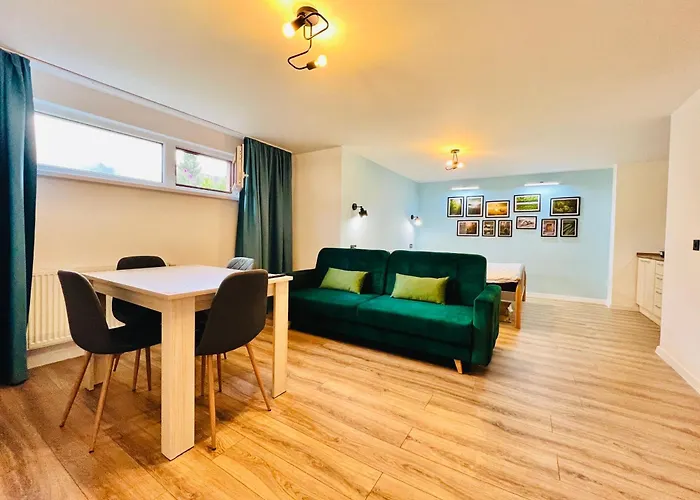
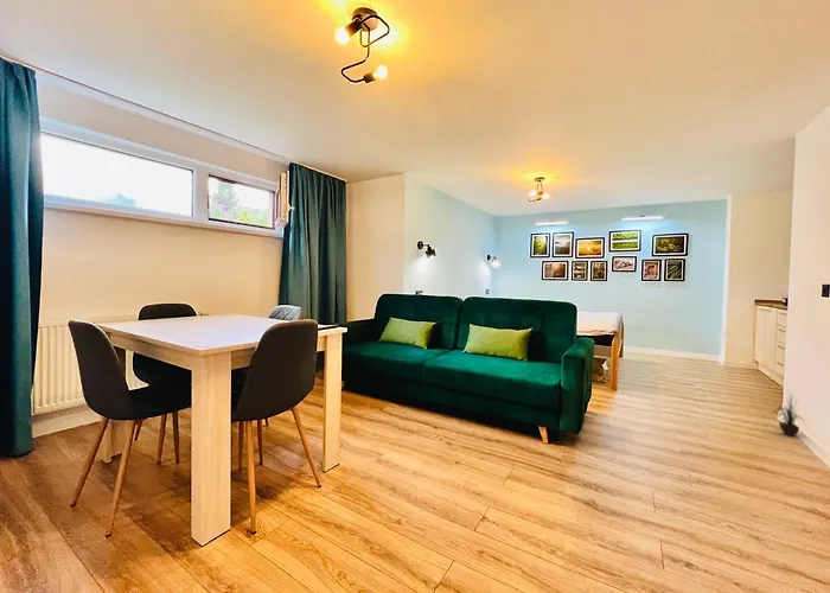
+ potted plant [771,391,805,438]
